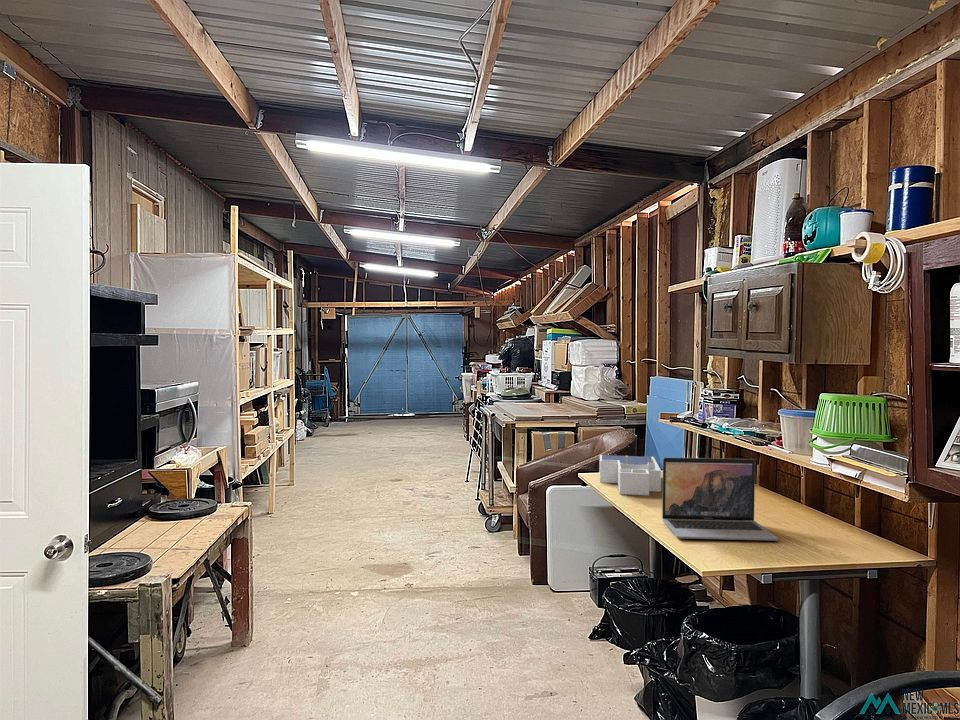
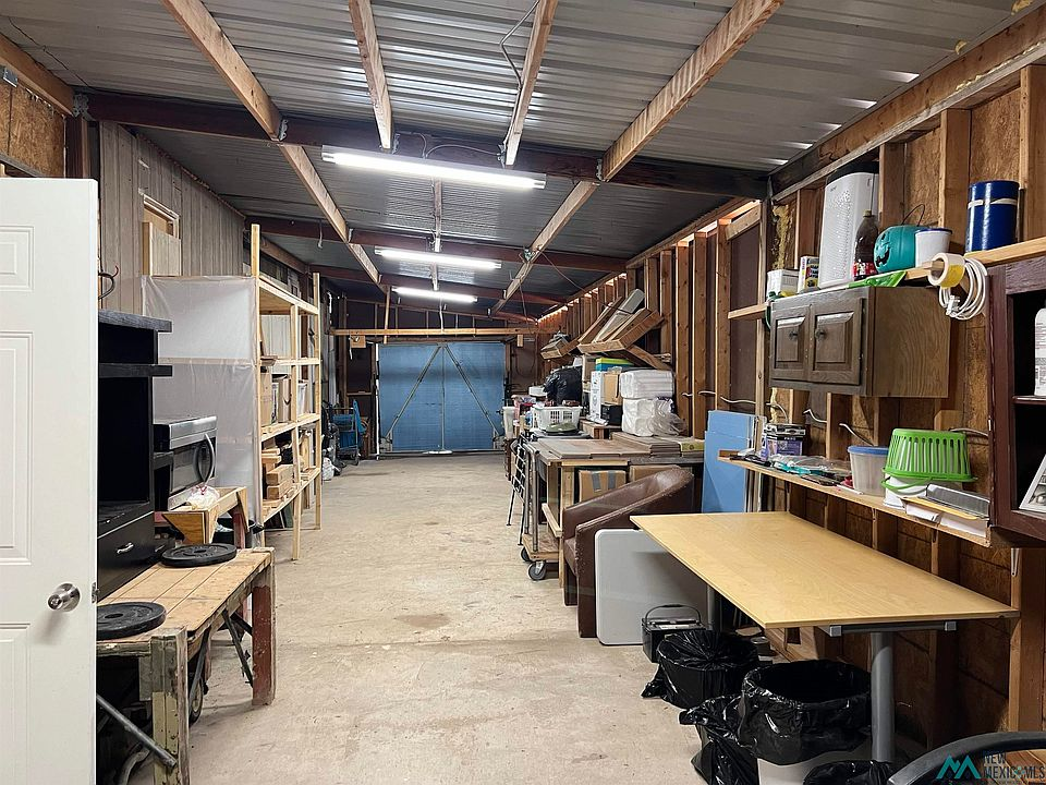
- desk organizer [599,454,662,496]
- laptop [661,457,780,542]
